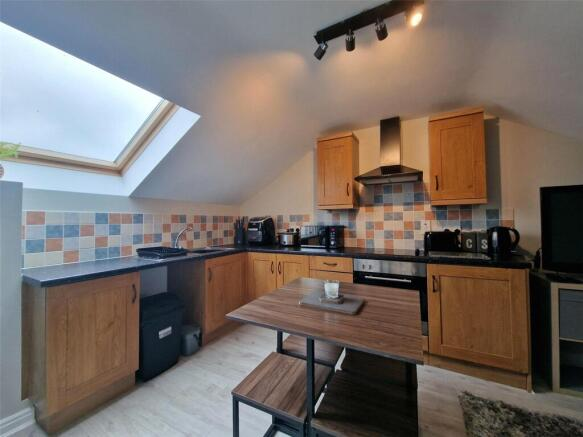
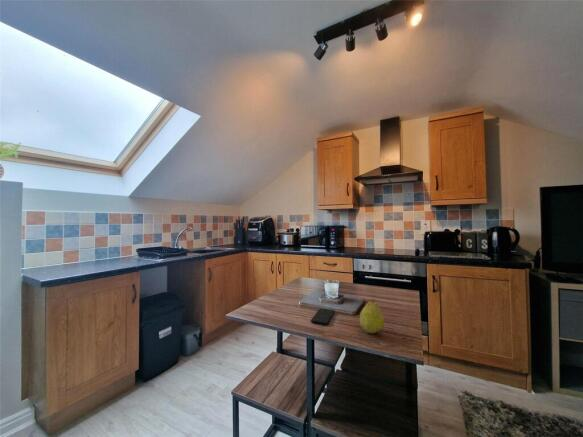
+ smartphone [310,307,336,326]
+ fruit [359,298,385,334]
